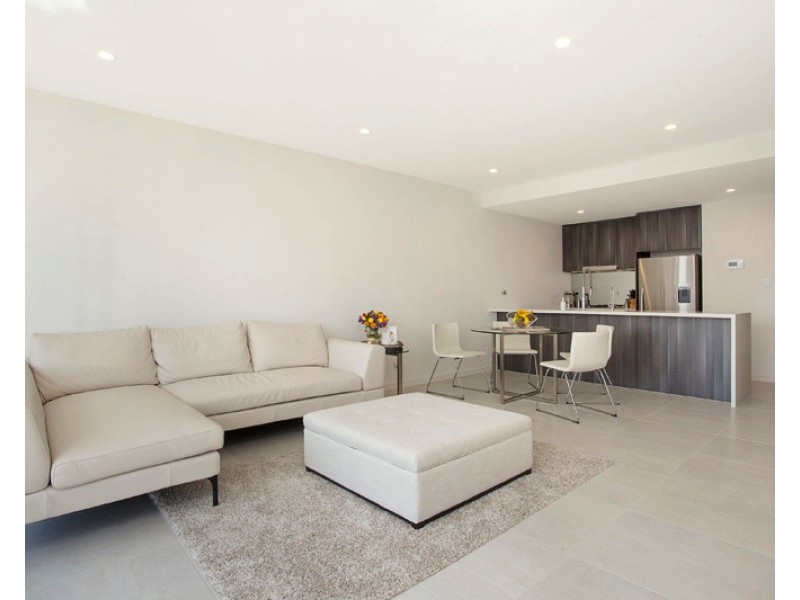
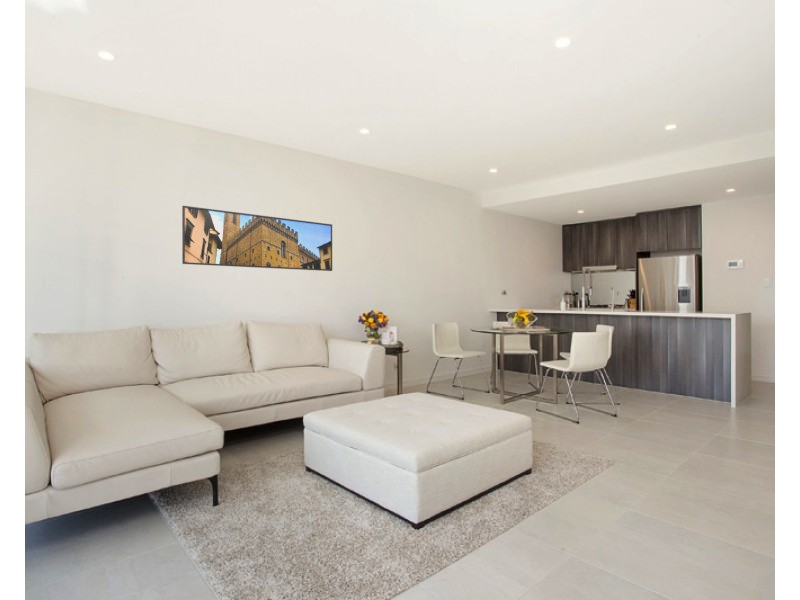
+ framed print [181,205,333,272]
